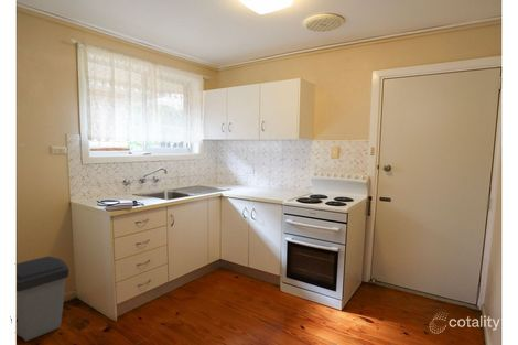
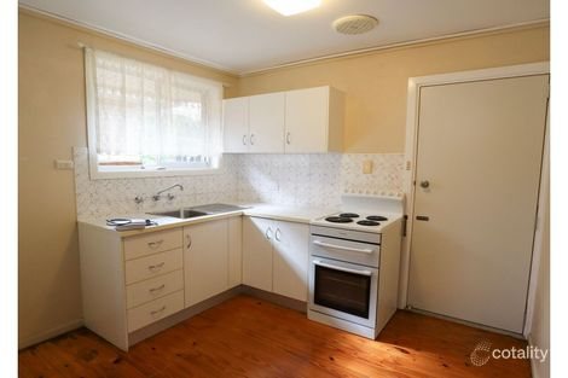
- trash can [10,256,71,343]
